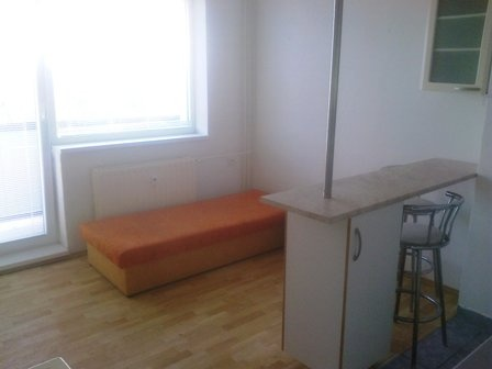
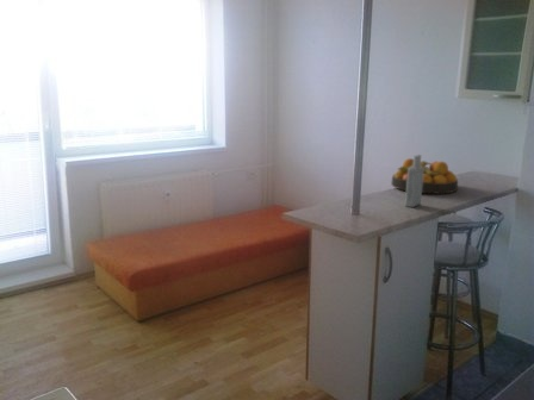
+ fruit bowl [390,157,459,194]
+ bottle [404,154,424,208]
